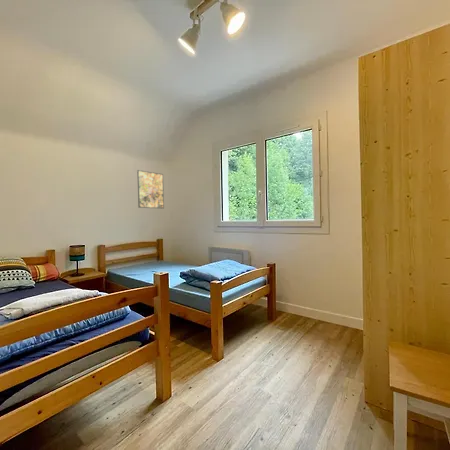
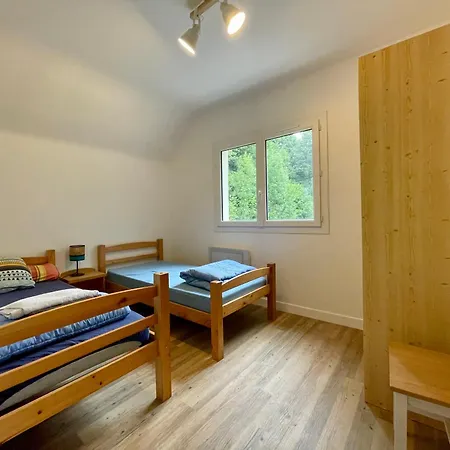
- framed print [136,169,165,210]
